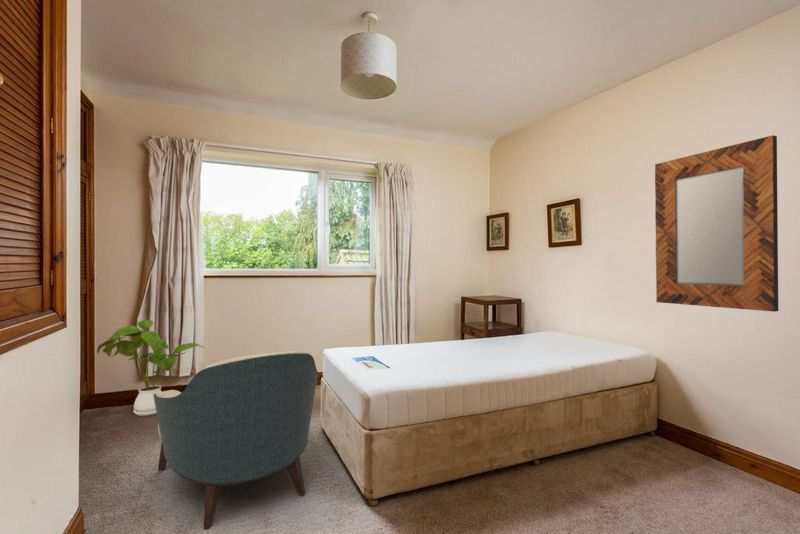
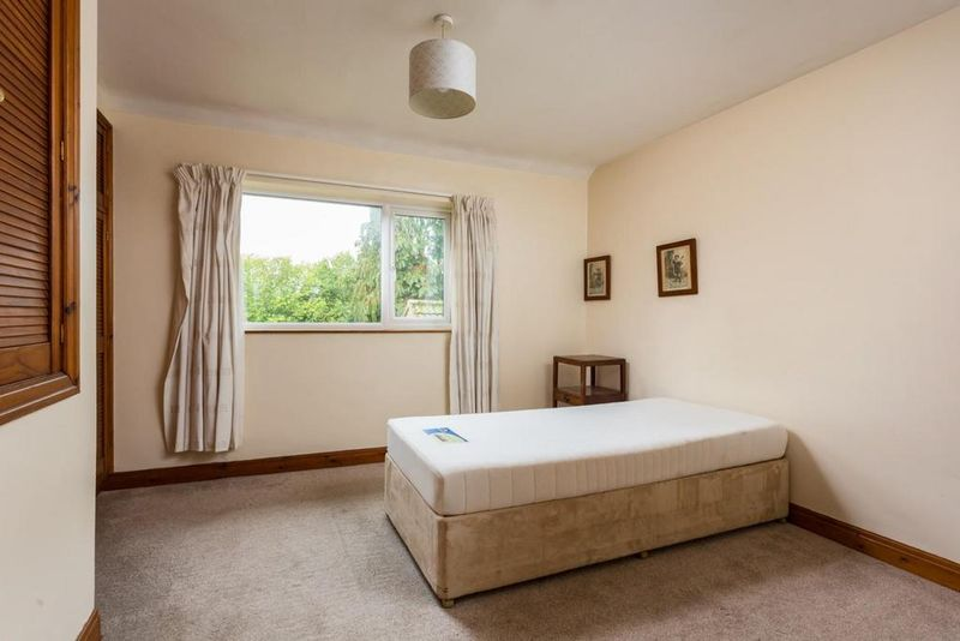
- house plant [96,319,205,417]
- home mirror [654,134,779,313]
- armchair [153,350,320,530]
